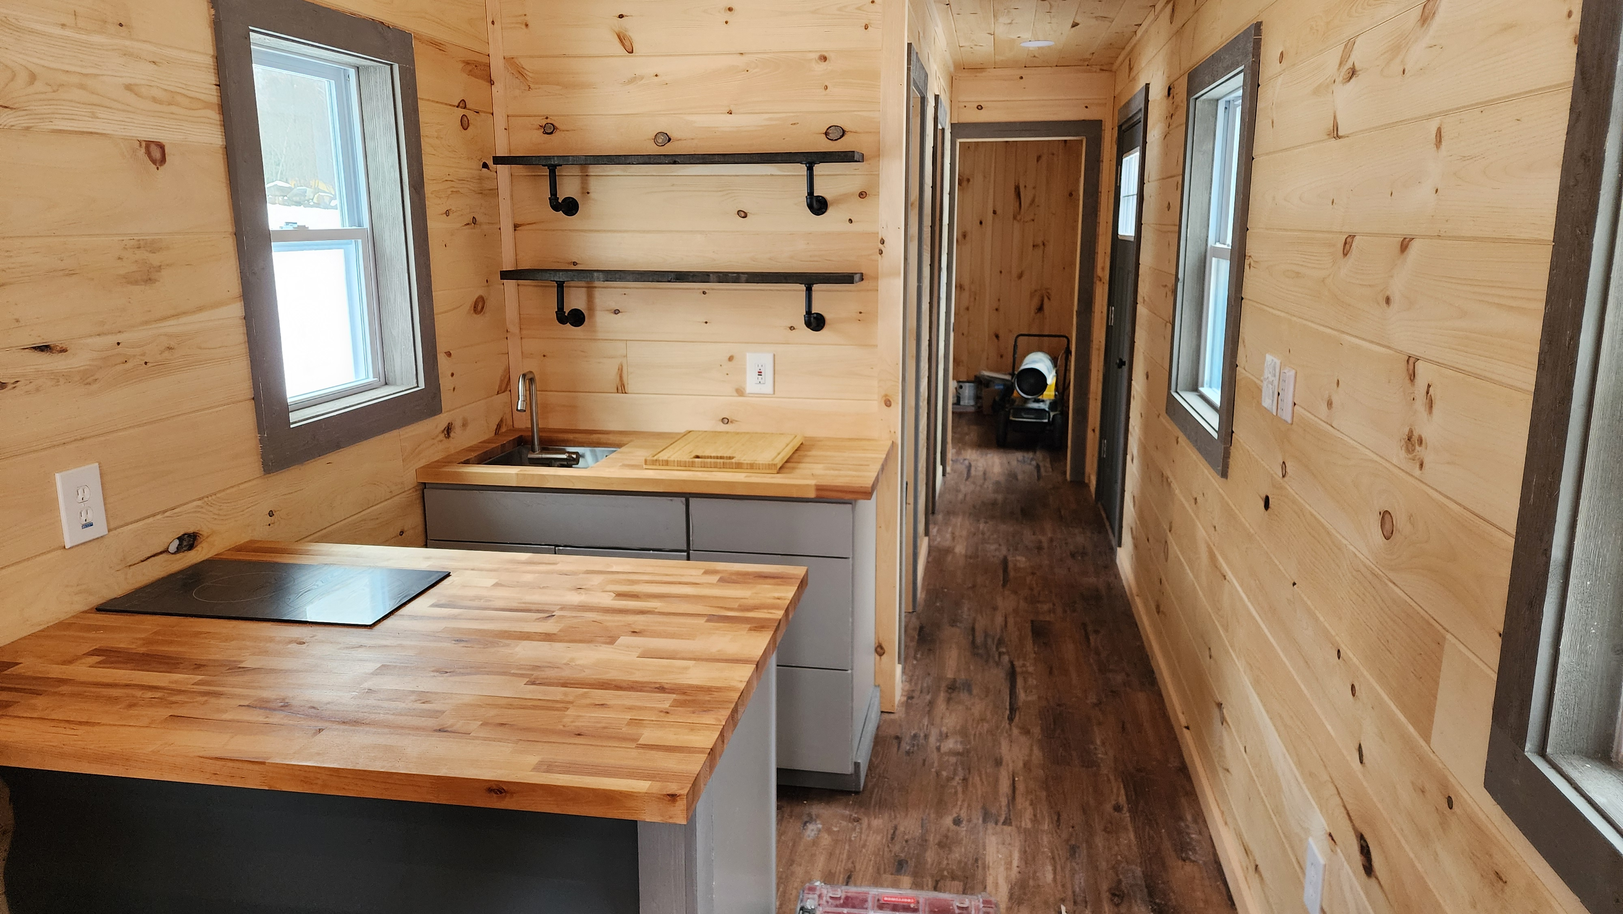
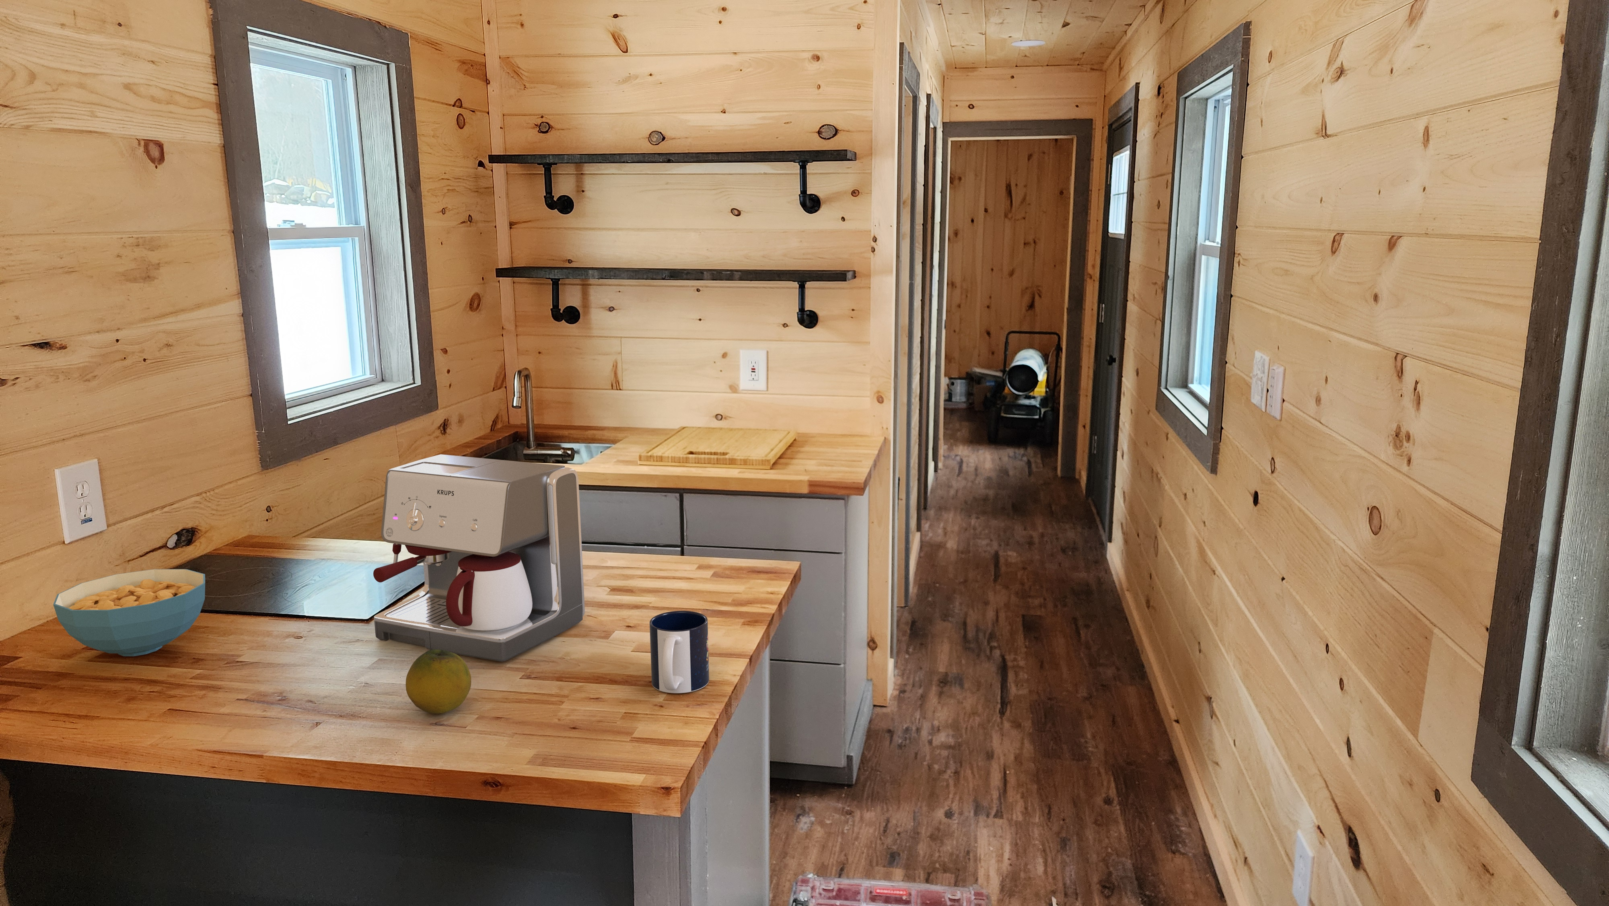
+ cereal bowl [53,569,206,656]
+ coffee maker [372,454,586,662]
+ mug [649,610,709,694]
+ fruit [406,650,472,714]
